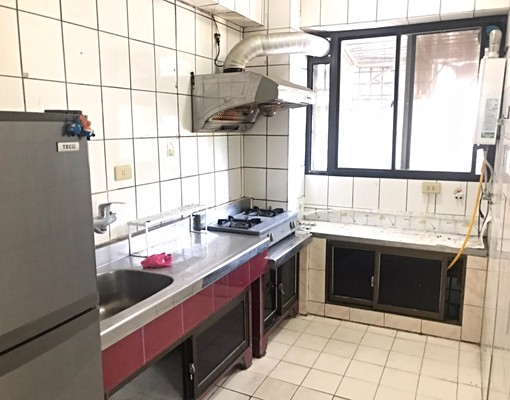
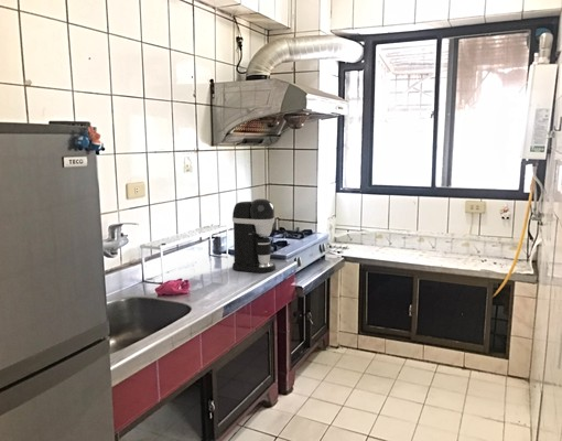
+ coffee maker [231,197,277,273]
